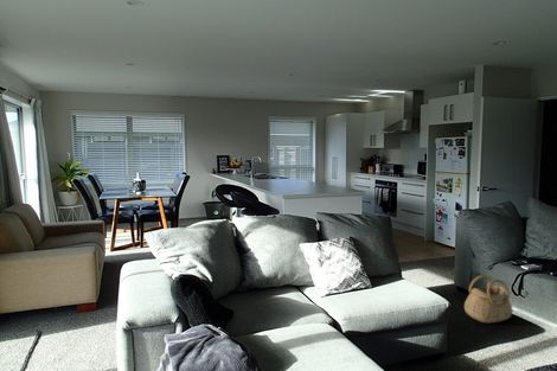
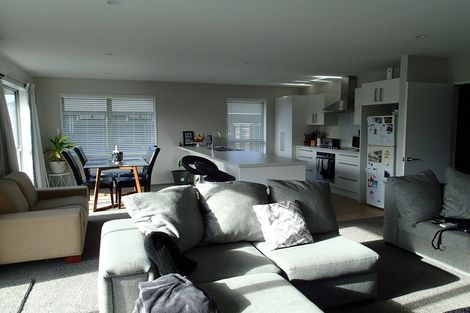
- basket [463,274,513,324]
